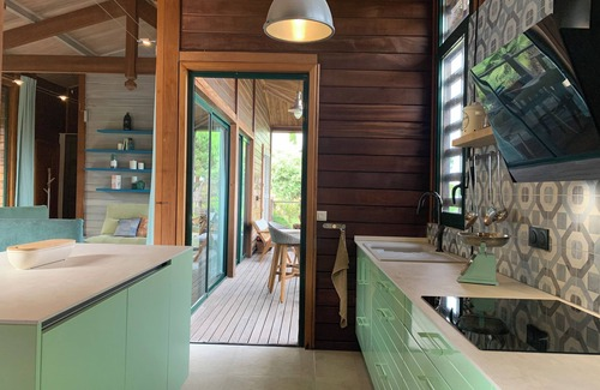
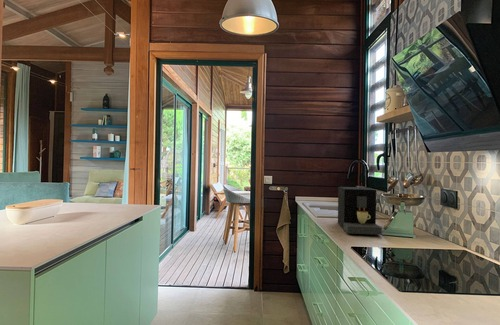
+ coffee maker [337,186,383,236]
